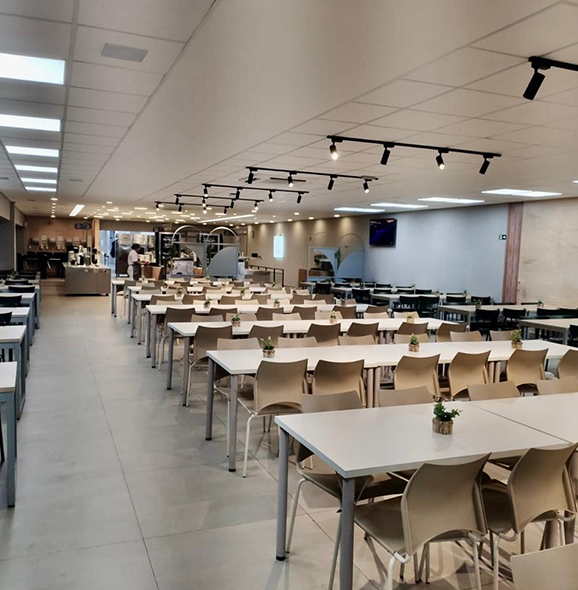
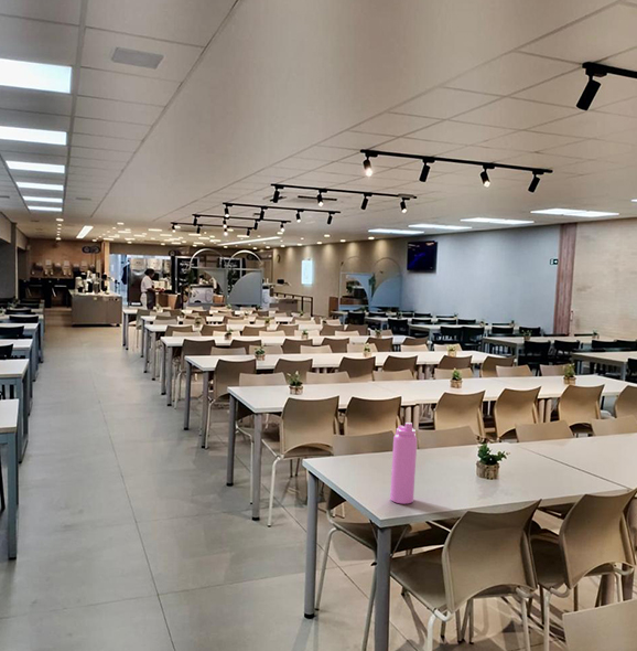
+ water bottle [389,421,418,505]
